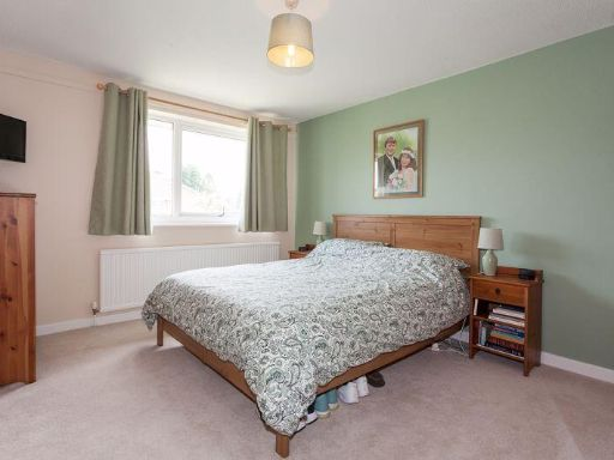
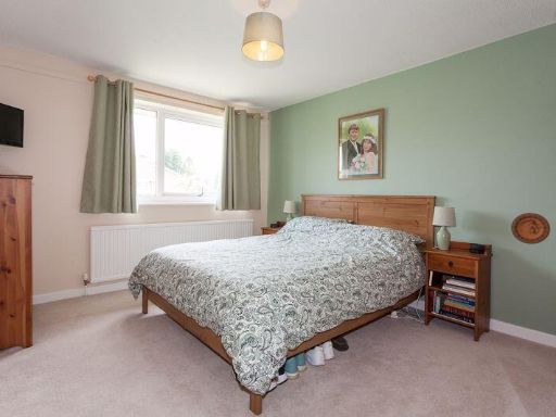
+ decorative plate [510,212,552,245]
